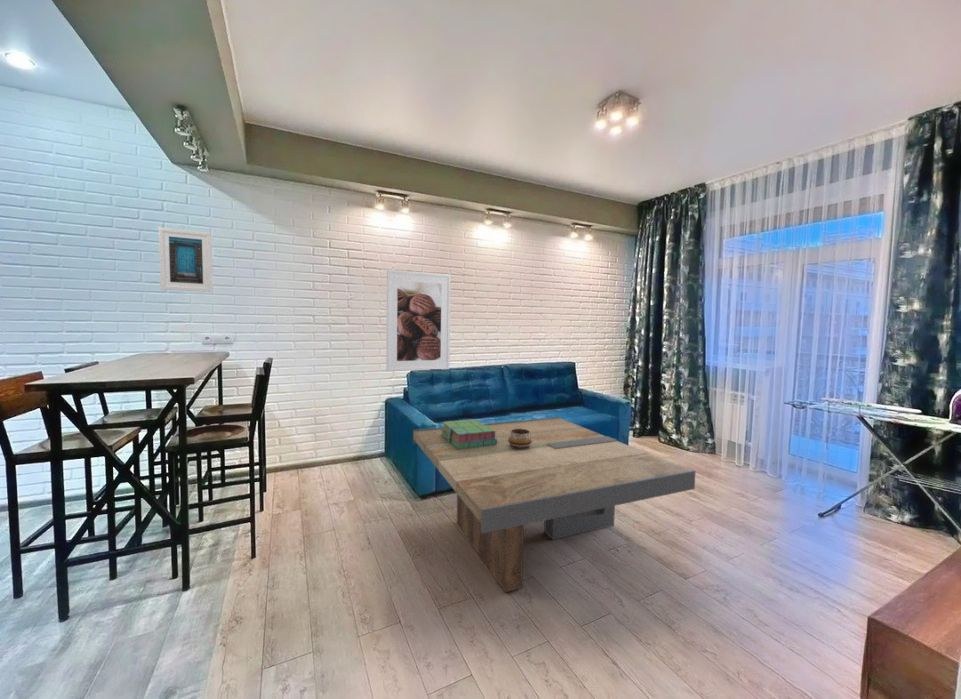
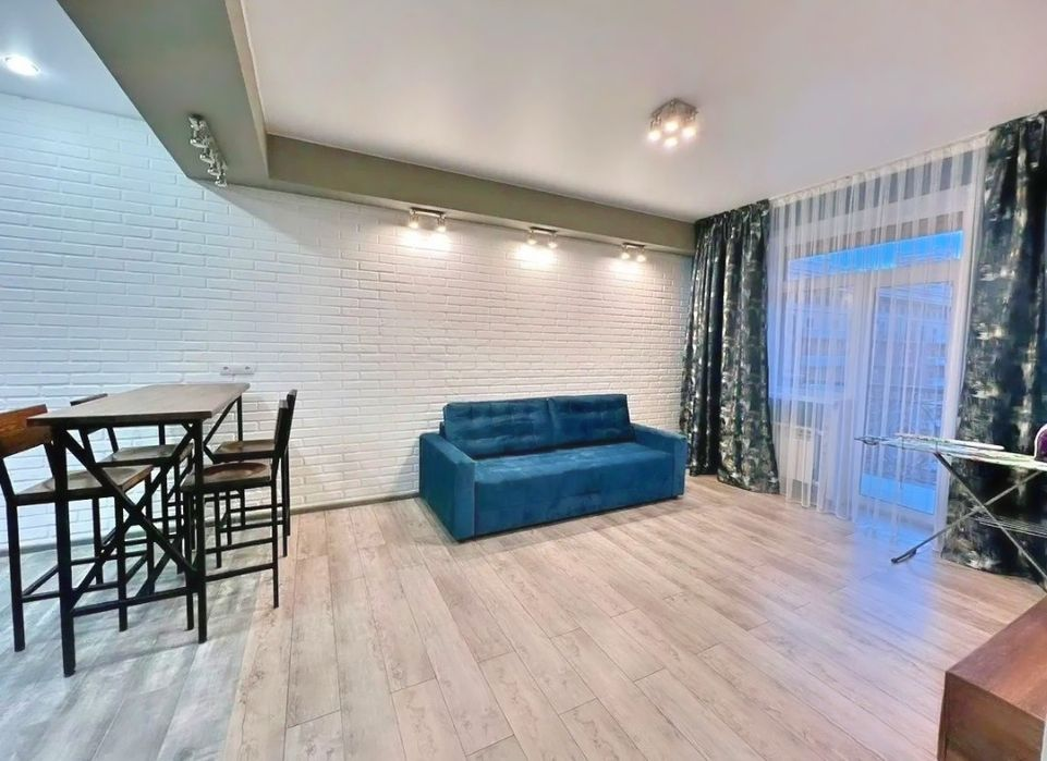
- decorative bowl [508,429,532,449]
- coffee table [412,416,697,593]
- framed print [386,269,452,372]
- stack of books [441,418,497,449]
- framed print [158,226,214,293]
